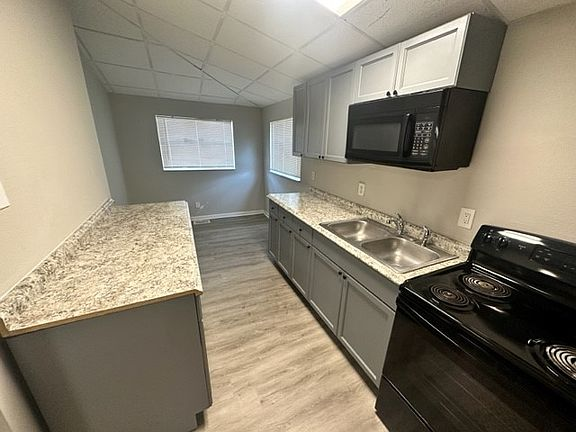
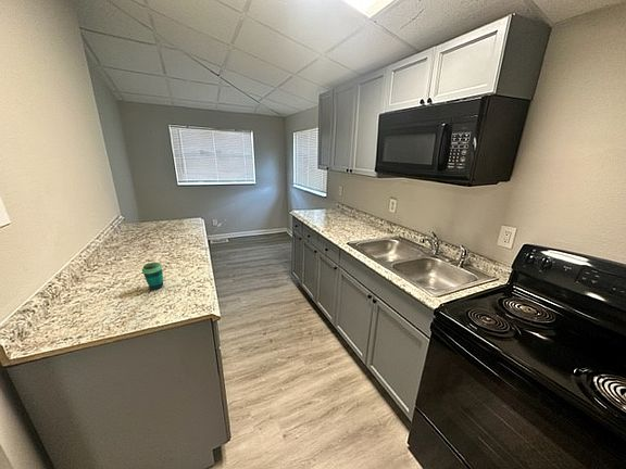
+ cup [141,262,164,291]
